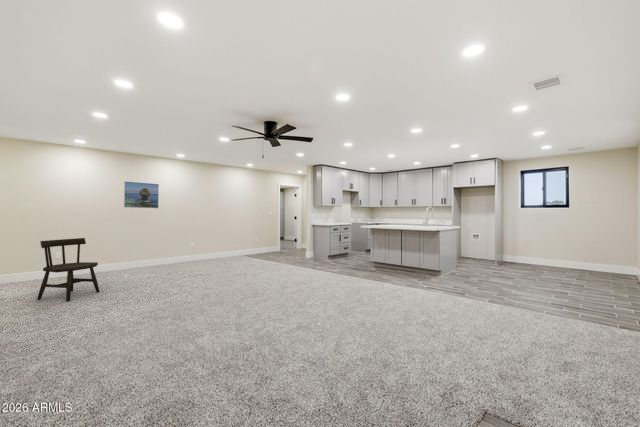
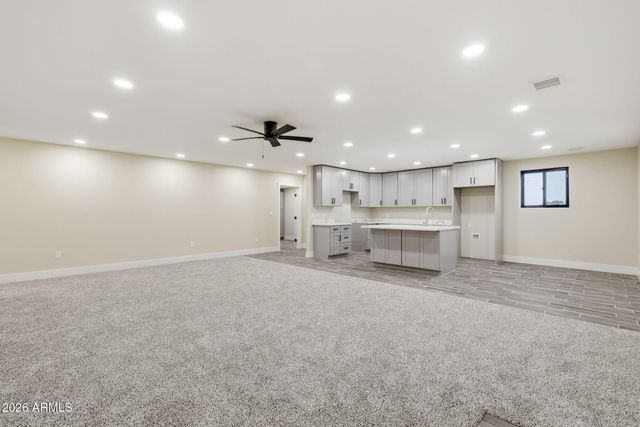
- dining chair [36,237,101,302]
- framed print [123,181,160,209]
